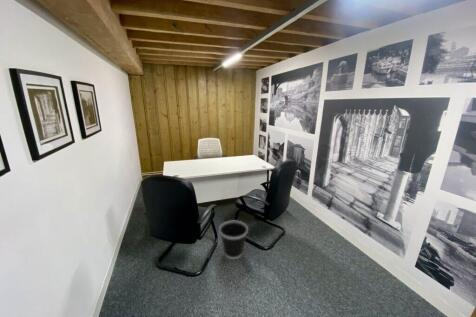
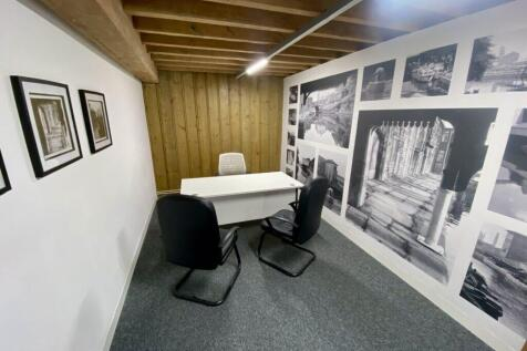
- wastebasket [218,220,249,260]
